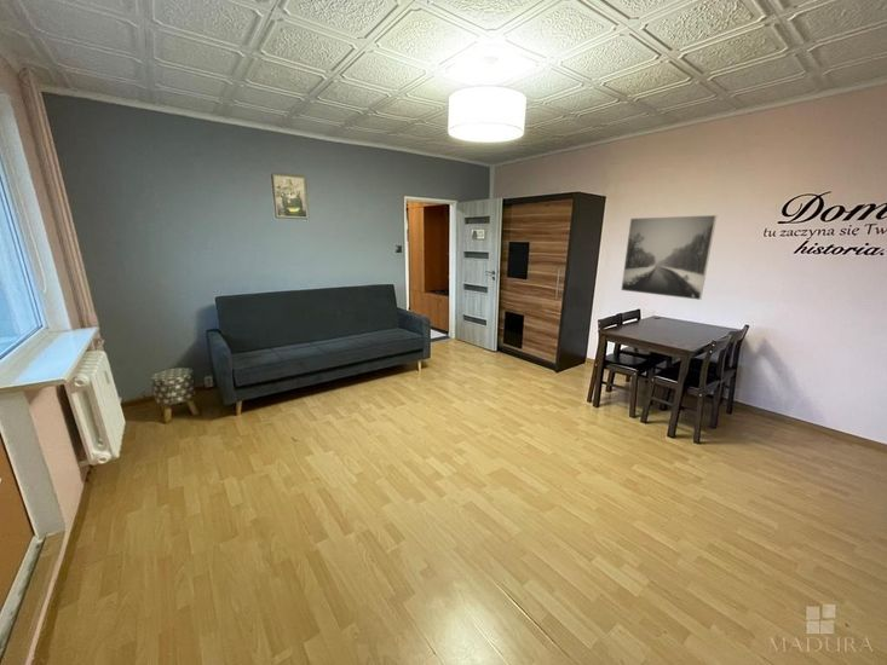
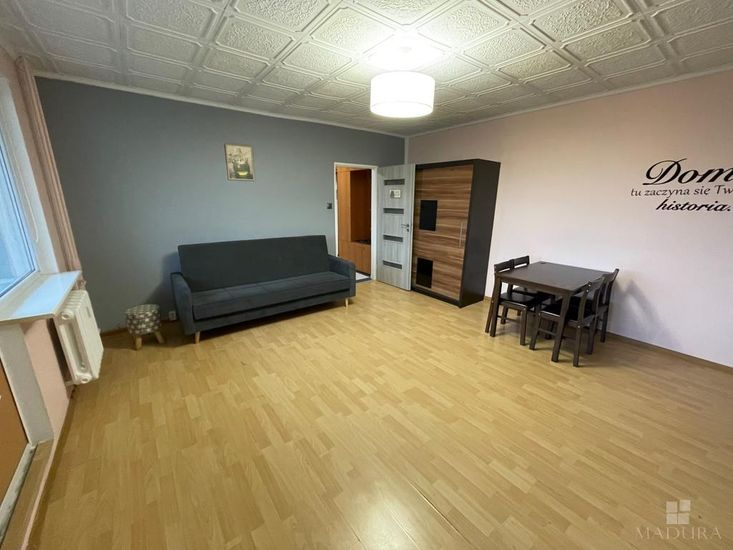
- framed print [620,214,718,301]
